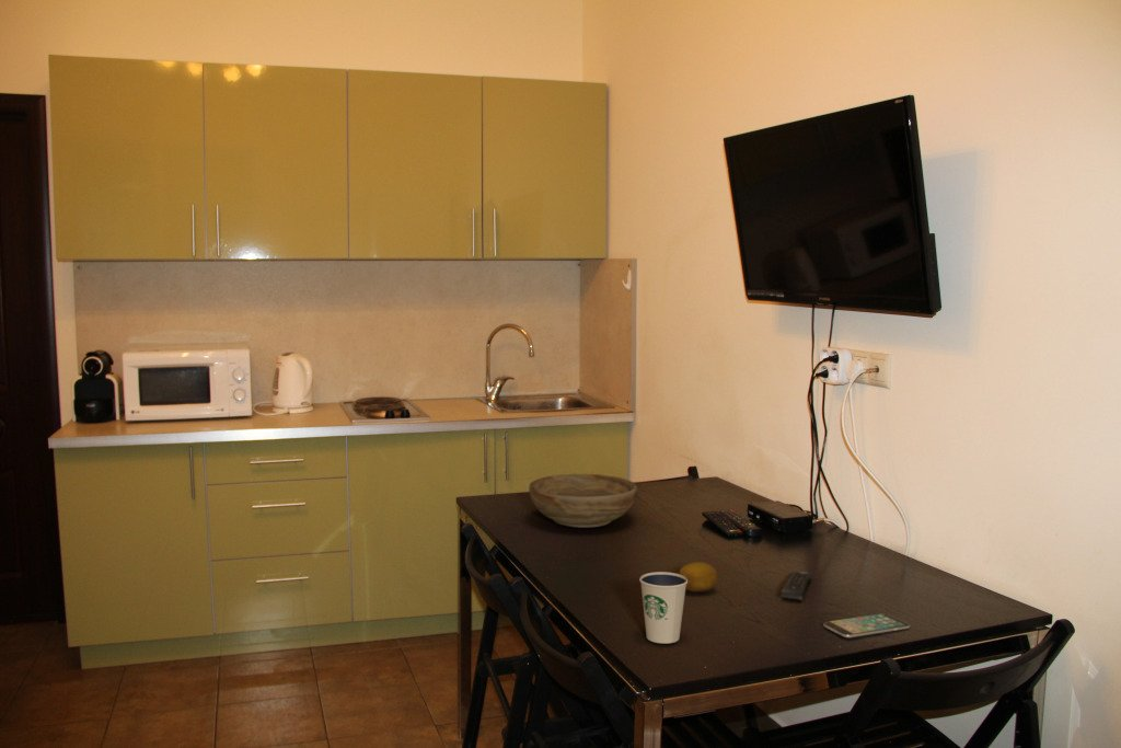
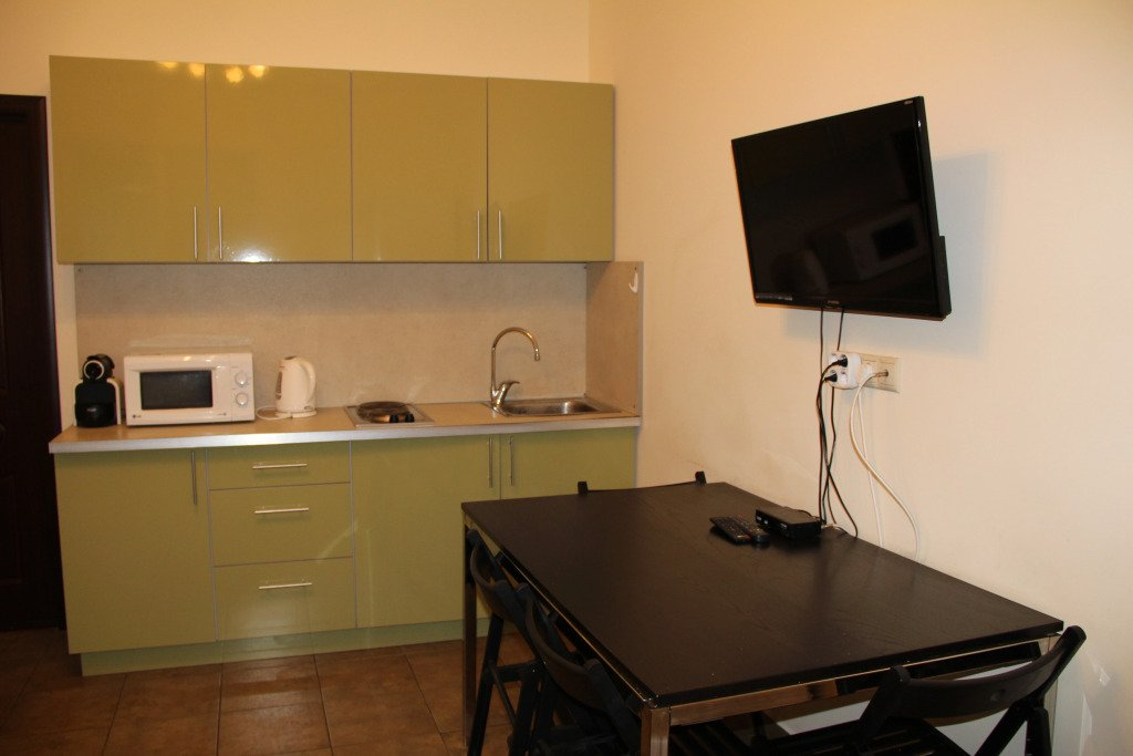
- remote control [781,571,813,601]
- fruit [679,561,718,592]
- smartphone [822,612,911,638]
- dixie cup [638,571,687,645]
- bowl [528,473,638,529]
